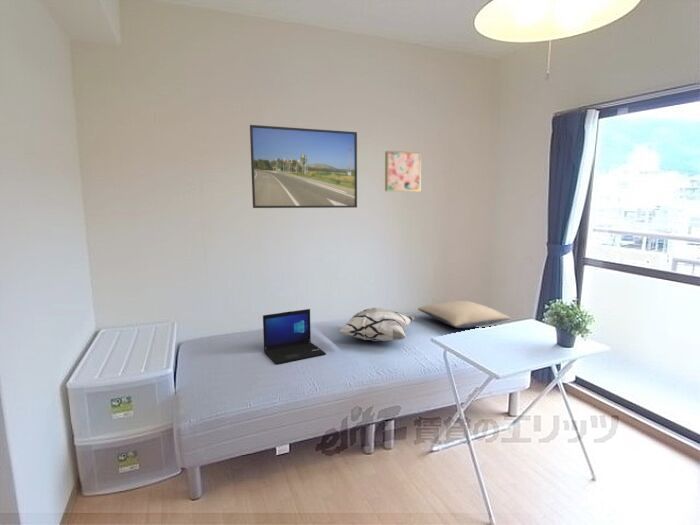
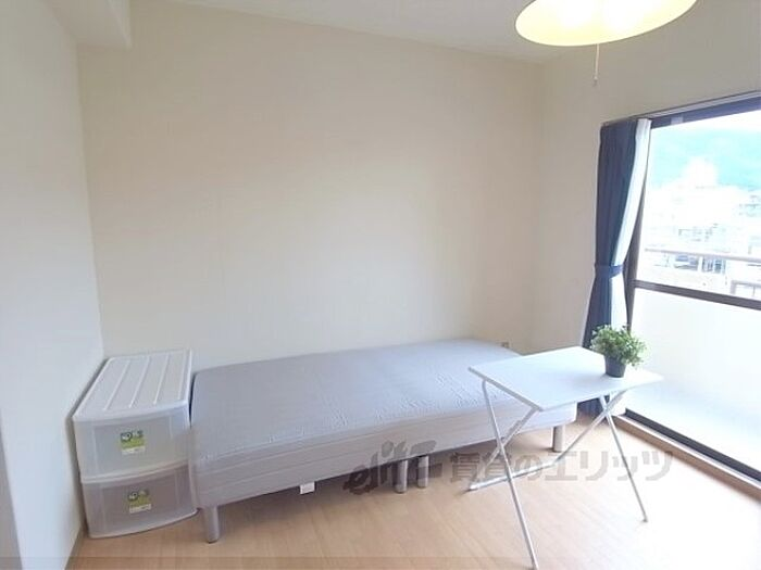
- decorative pillow [338,307,416,342]
- pillow [417,300,512,329]
- wall art [384,150,422,192]
- laptop [262,308,327,365]
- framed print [249,124,358,209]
